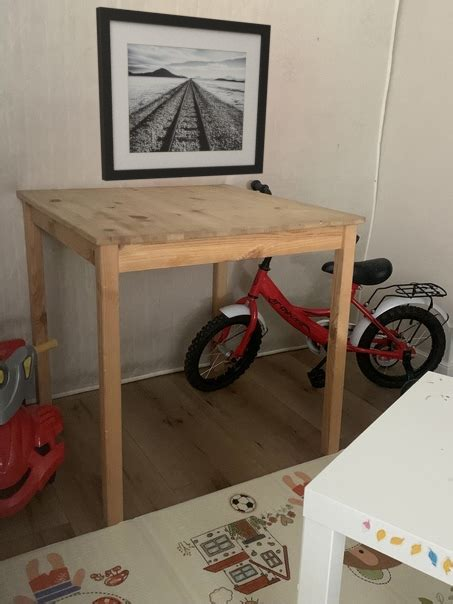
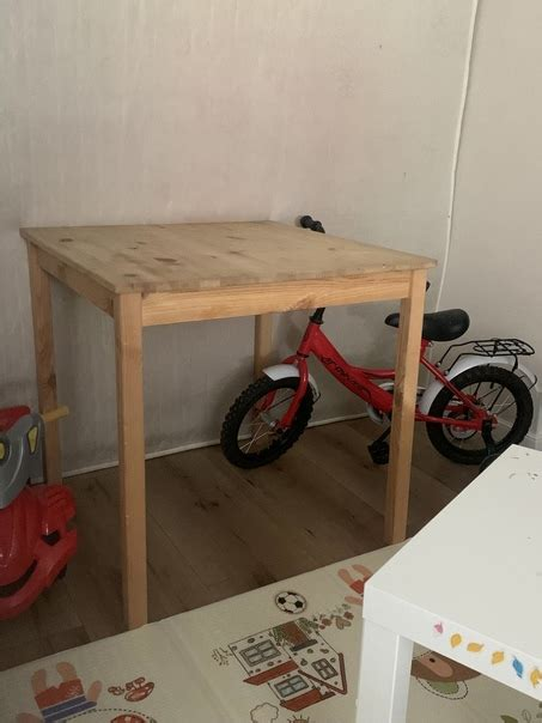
- wall art [95,6,272,182]
